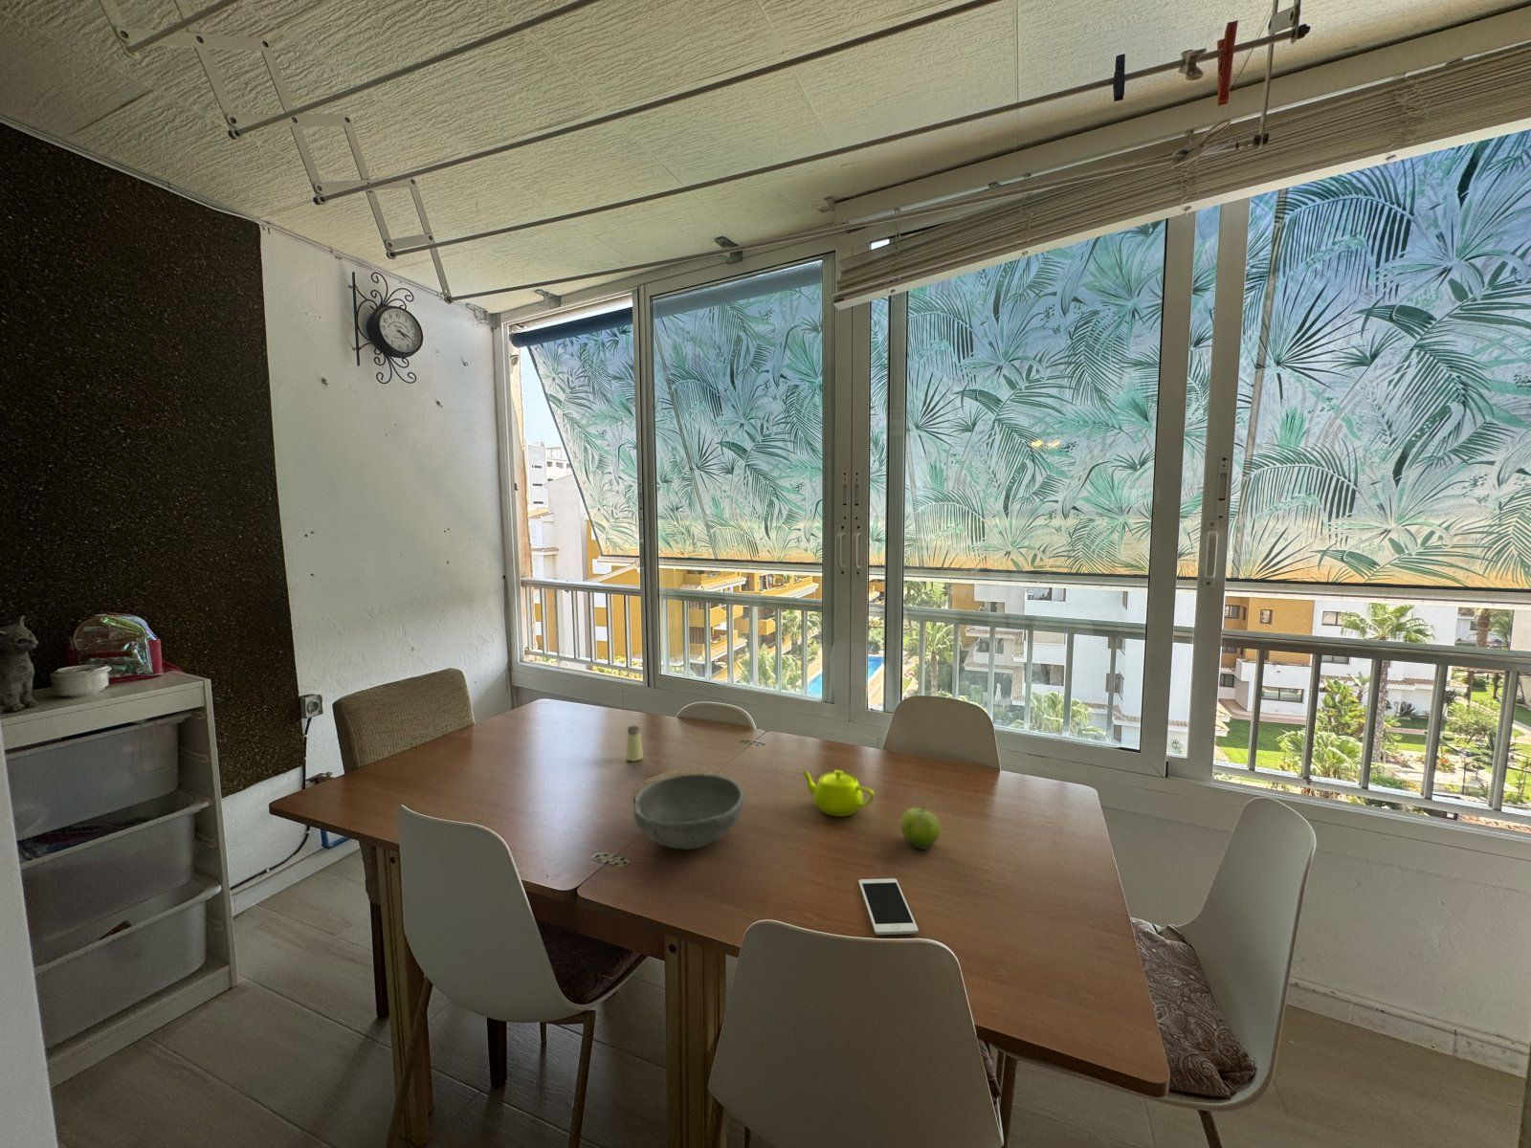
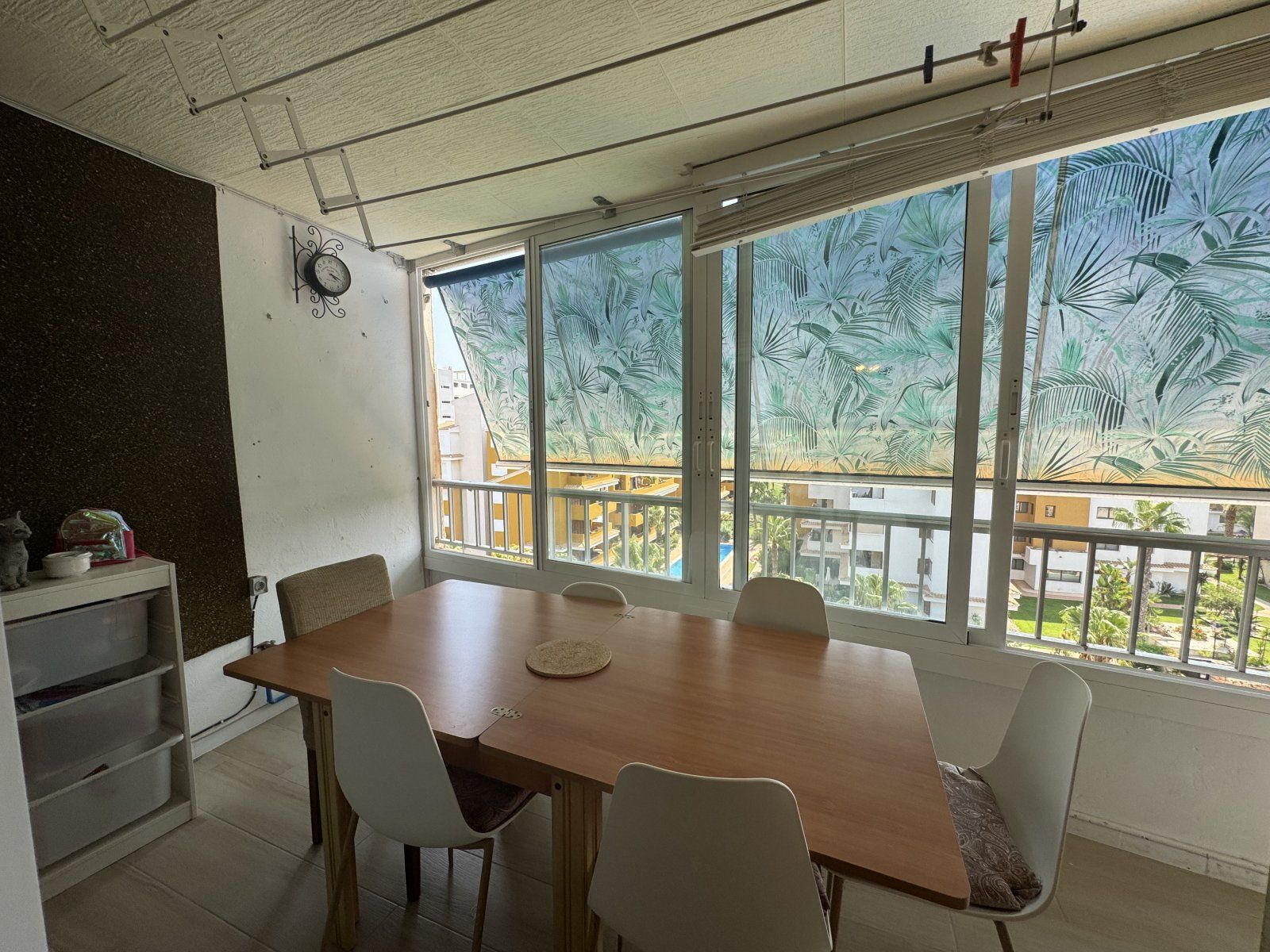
- teapot [800,769,875,818]
- bowl [633,773,745,850]
- saltshaker [624,725,644,762]
- cell phone [857,877,920,936]
- fruit [899,806,942,851]
